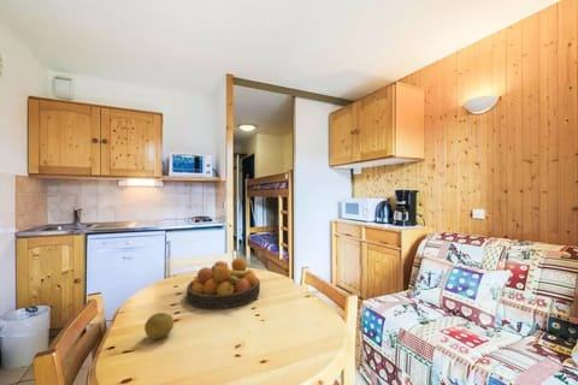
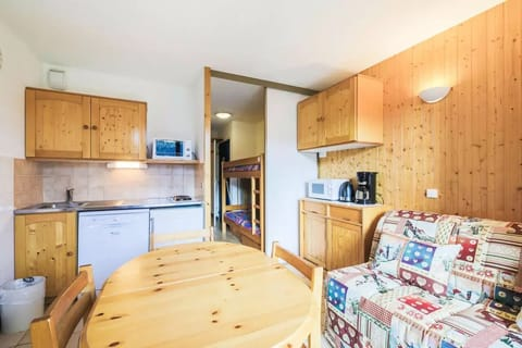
- fruit bowl [185,256,261,309]
- fruit [143,312,175,340]
